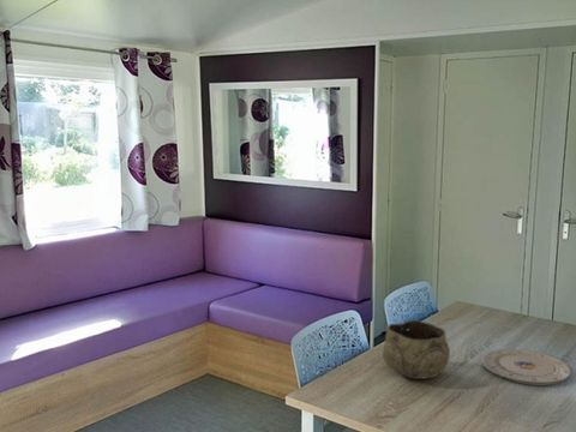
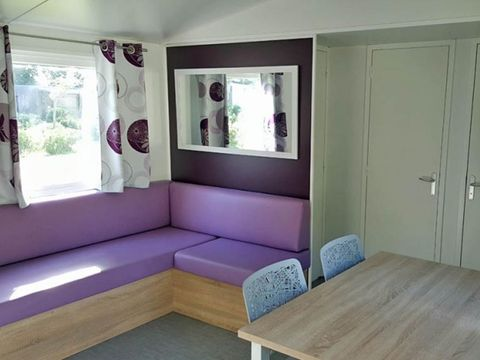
- decorative bowl [382,319,451,380]
- plate [480,348,572,386]
